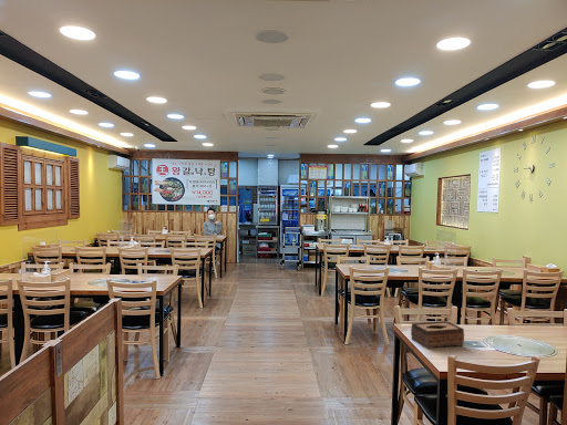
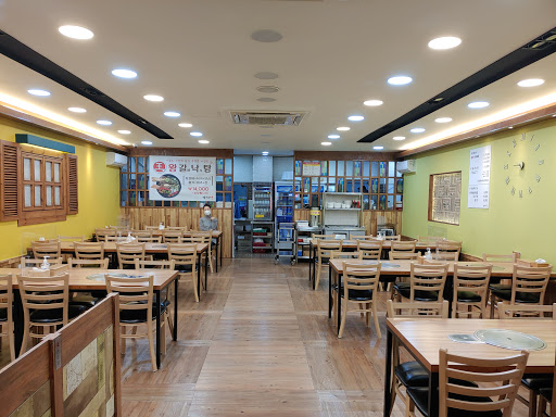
- tissue box [410,320,465,350]
